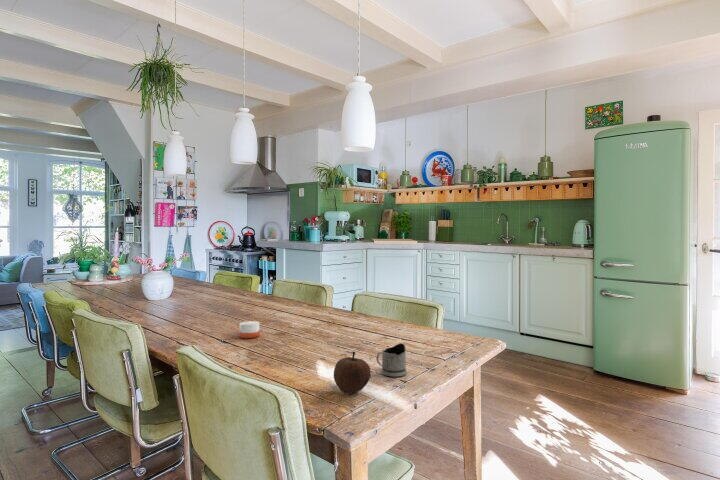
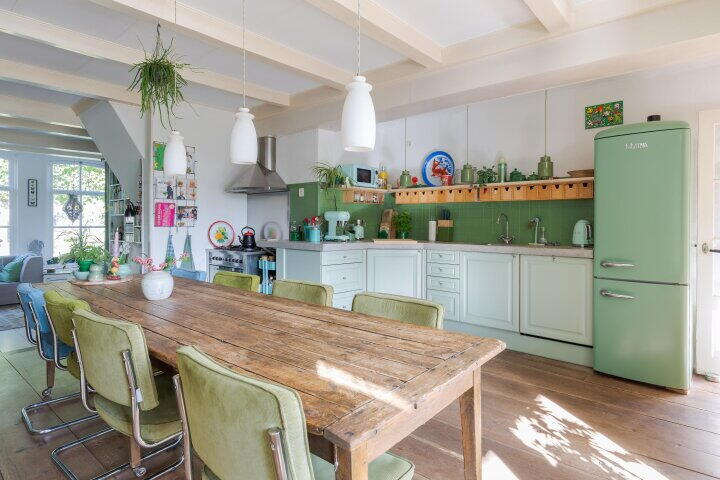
- fruit [333,350,372,395]
- tea glass holder [375,343,408,378]
- candle [238,320,260,339]
